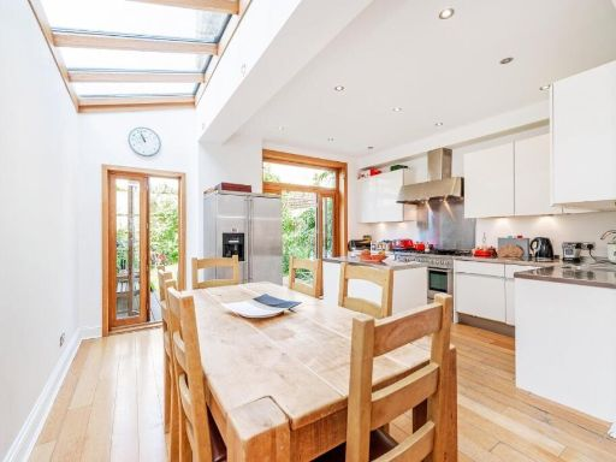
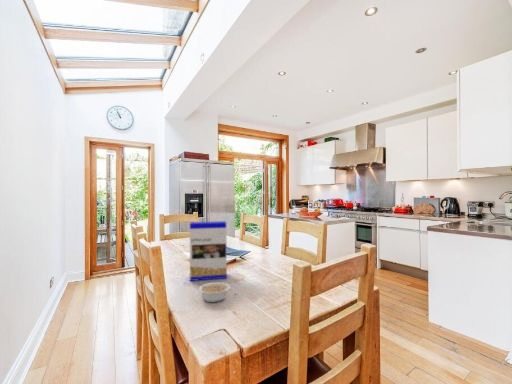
+ legume [194,281,231,303]
+ cereal box [189,220,228,282]
